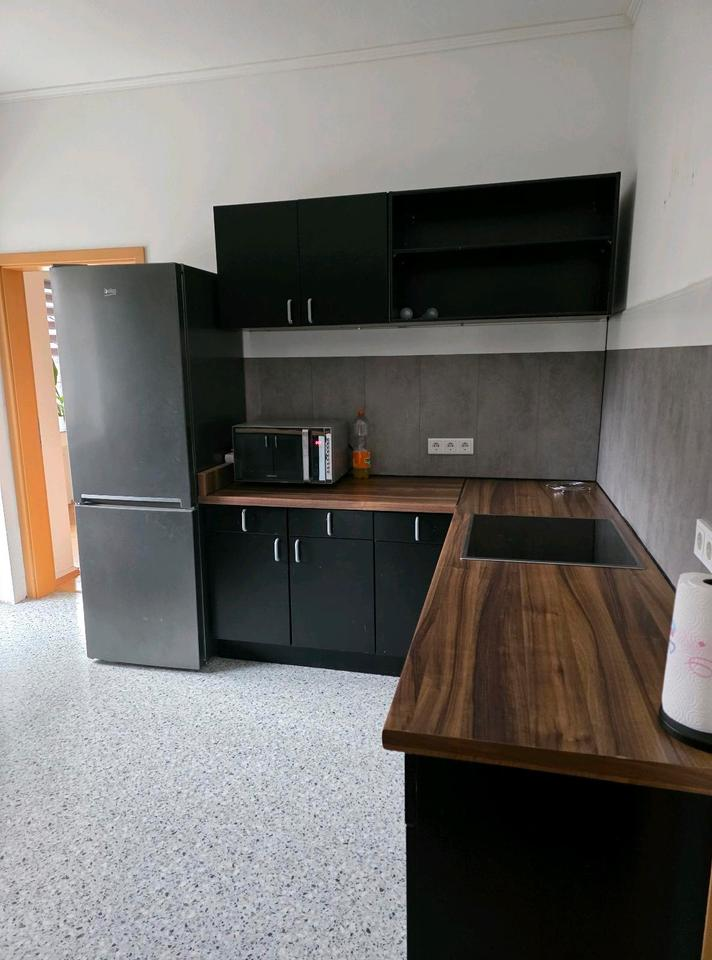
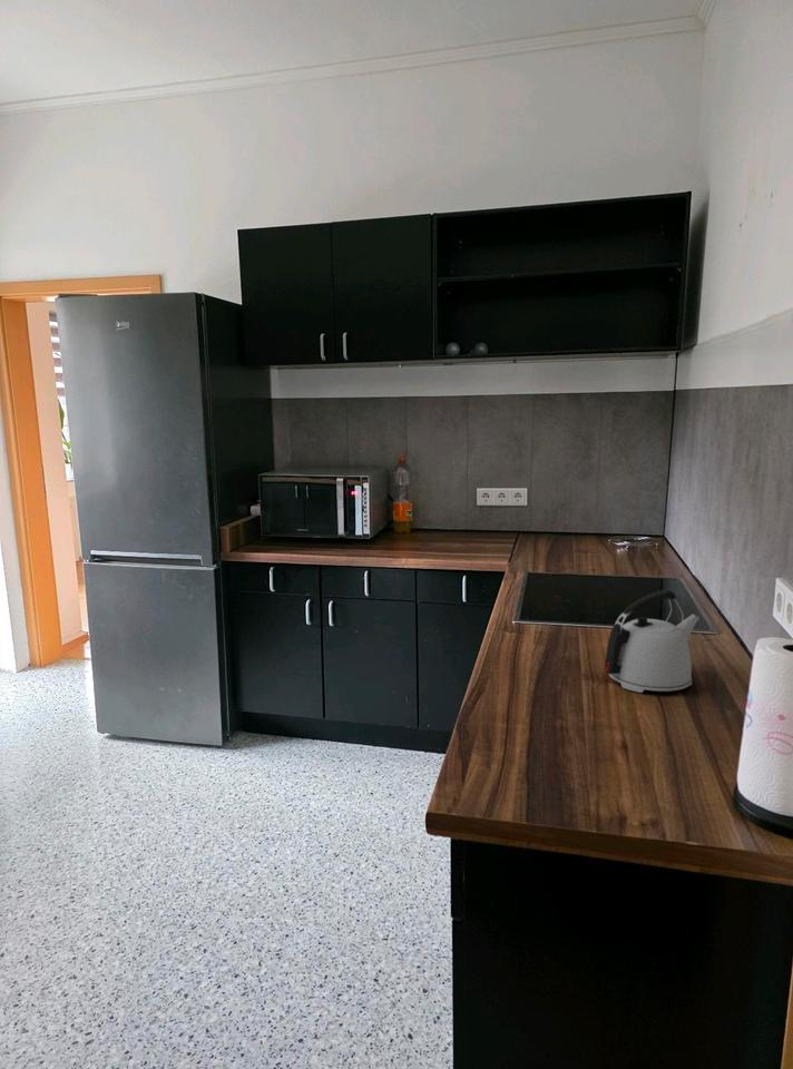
+ kettle [604,588,701,694]
